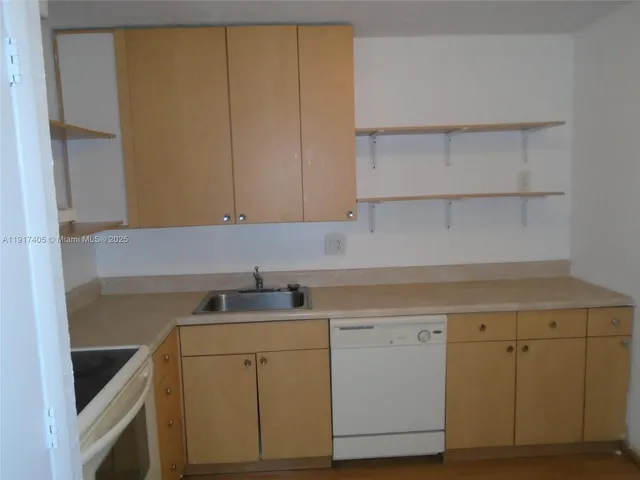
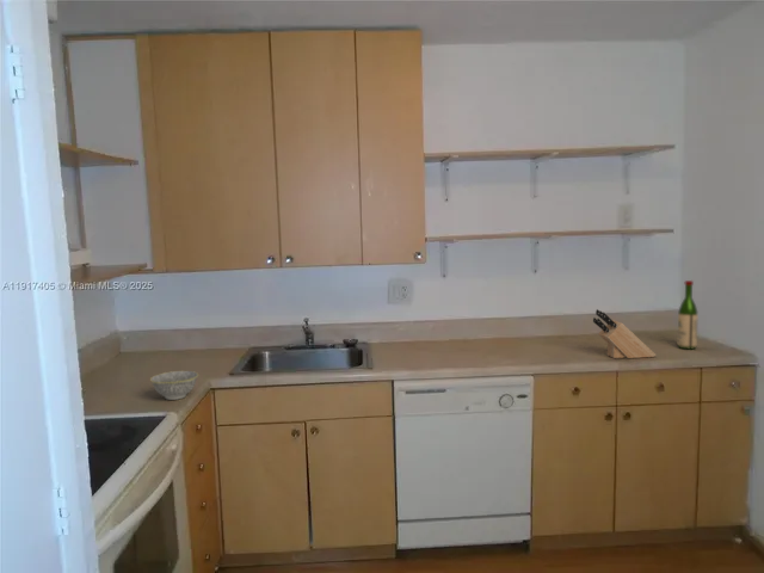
+ bowl [149,370,199,401]
+ knife block [592,308,657,359]
+ wine bottle [677,279,700,350]
